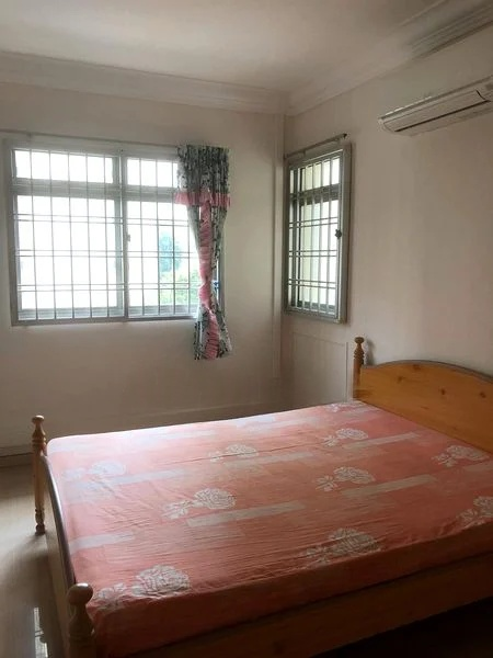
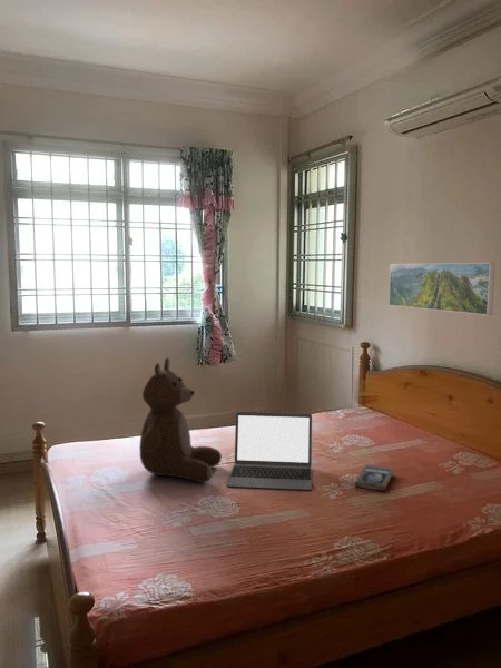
+ laptop [226,411,313,491]
+ book [353,464,395,492]
+ bear [138,356,223,483]
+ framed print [387,262,495,316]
